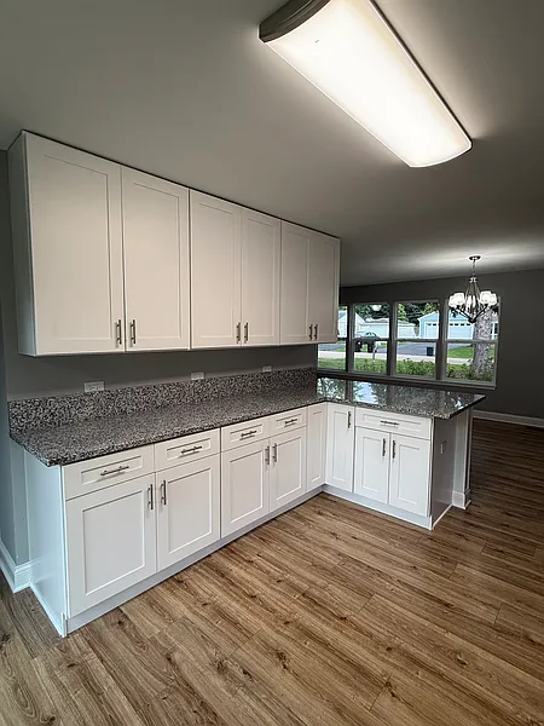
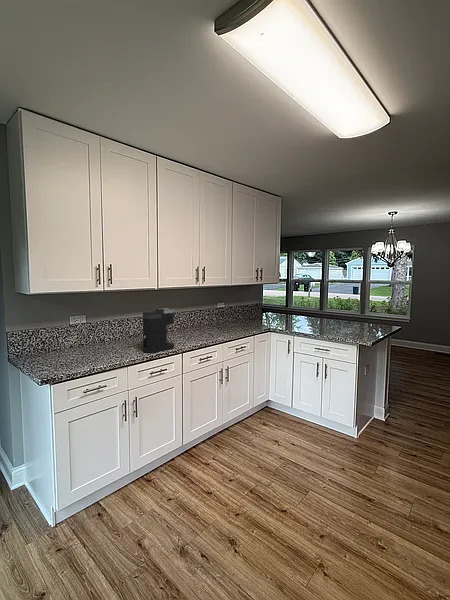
+ coffee maker [142,307,176,354]
